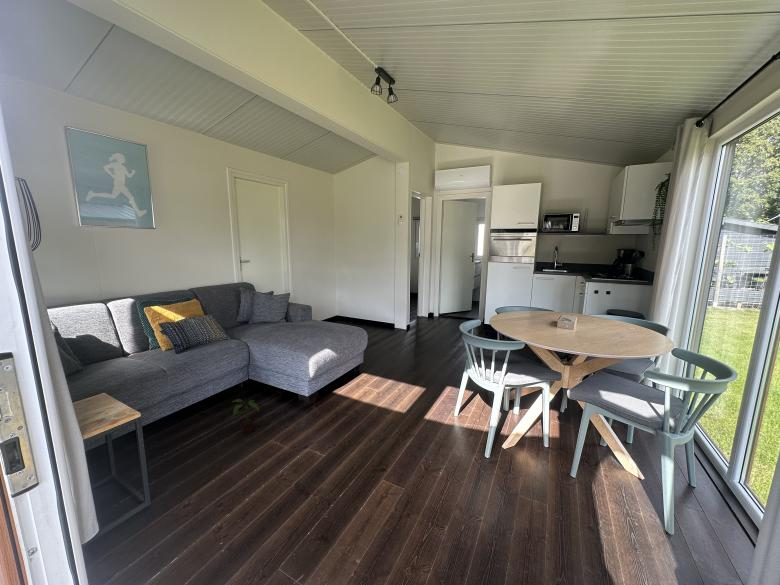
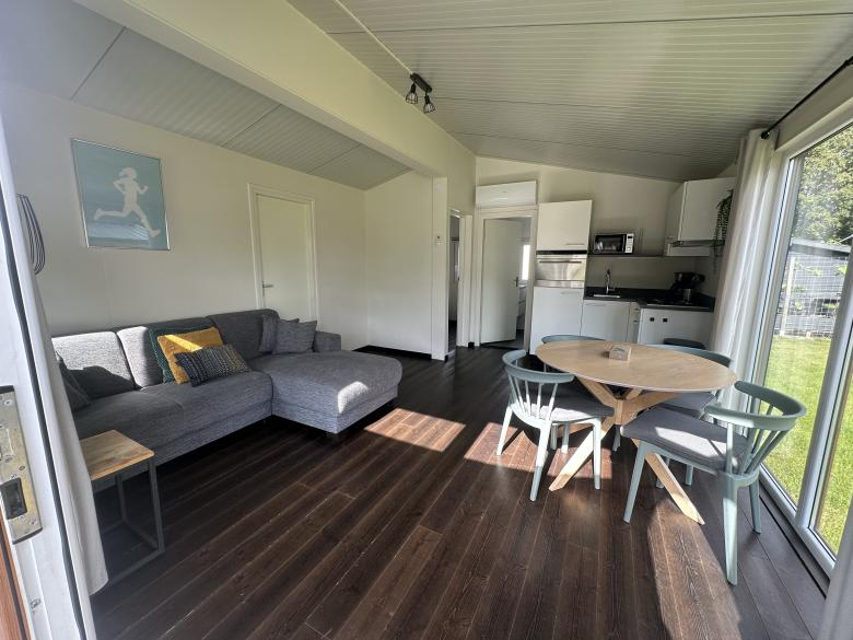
- potted plant [230,398,260,434]
